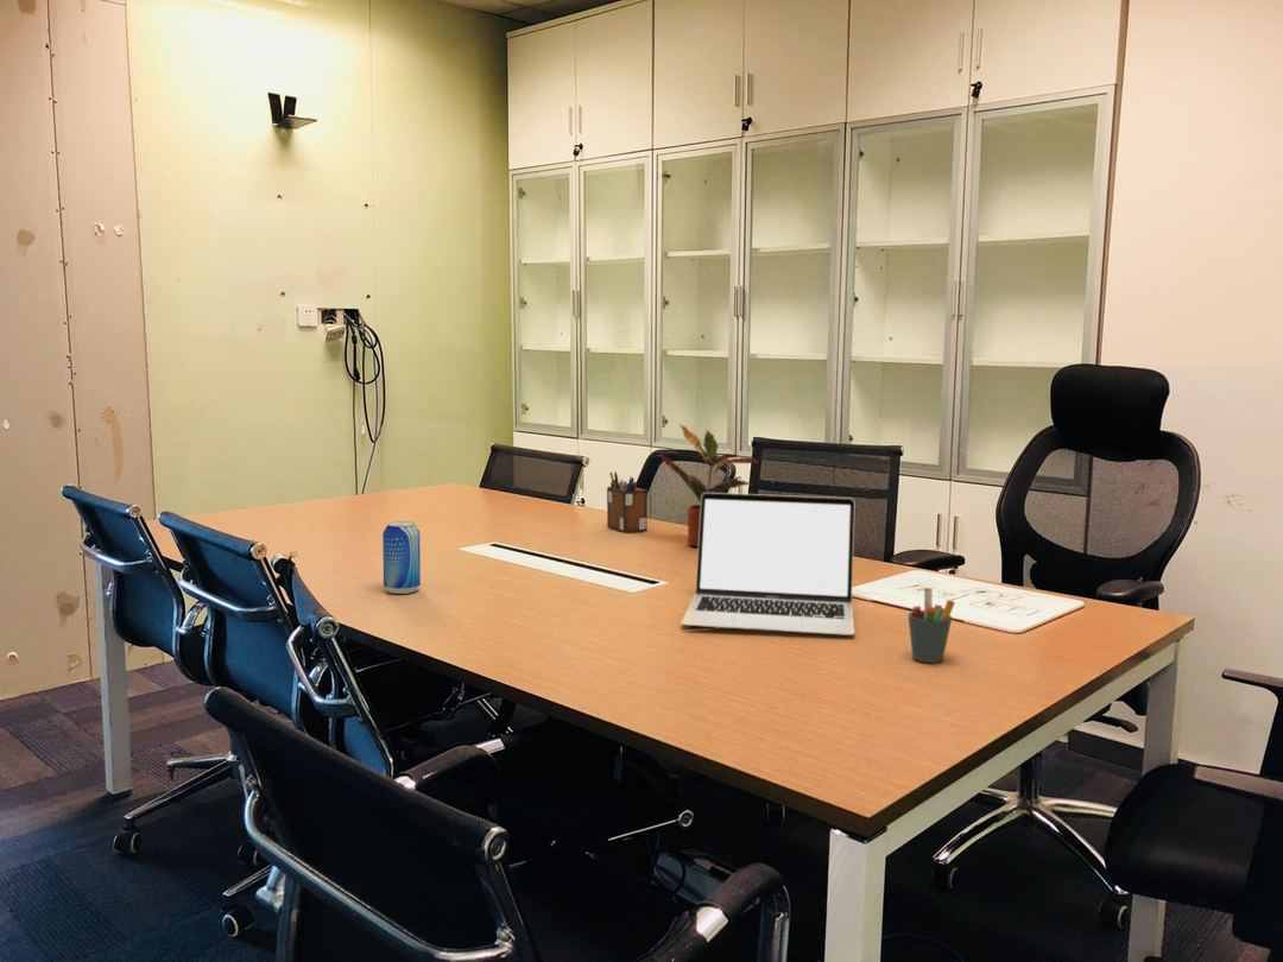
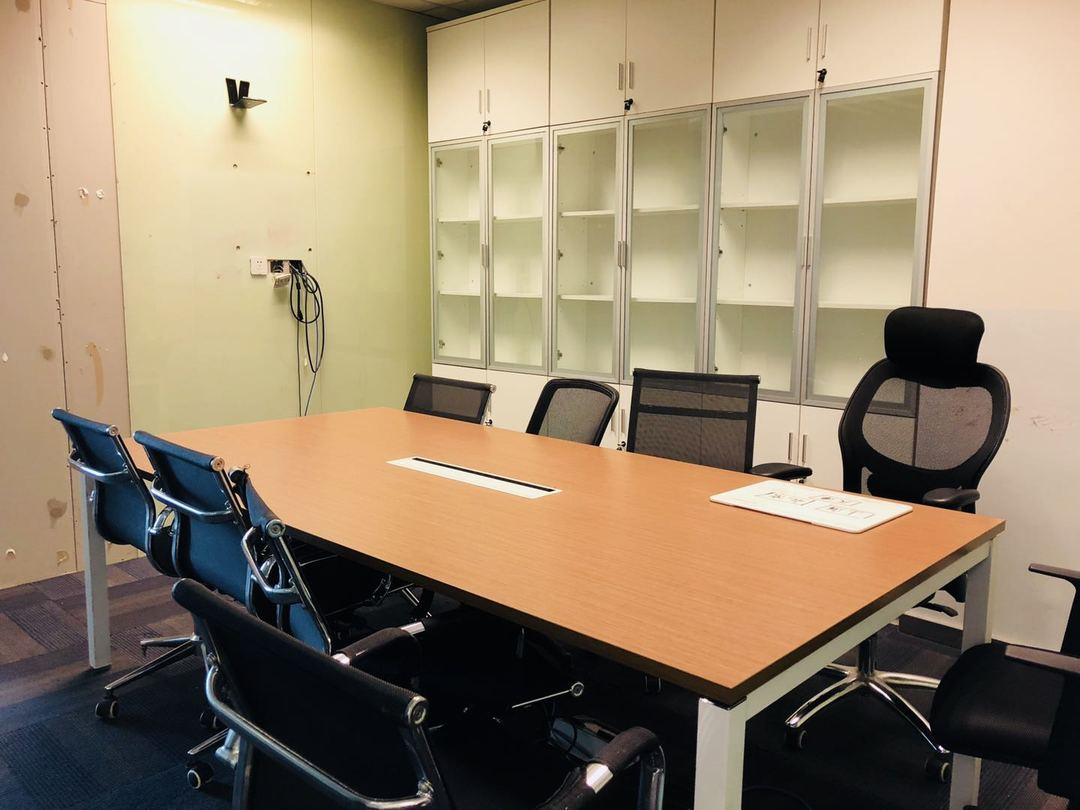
- beer can [381,520,422,595]
- desk organizer [606,471,649,533]
- potted plant [657,423,759,548]
- pen holder [906,587,956,664]
- laptop [680,492,855,637]
